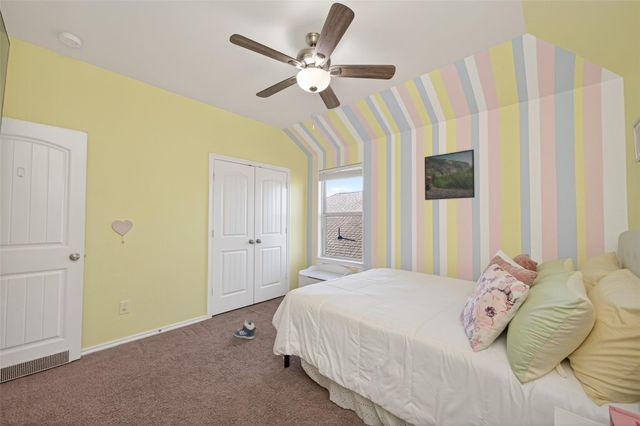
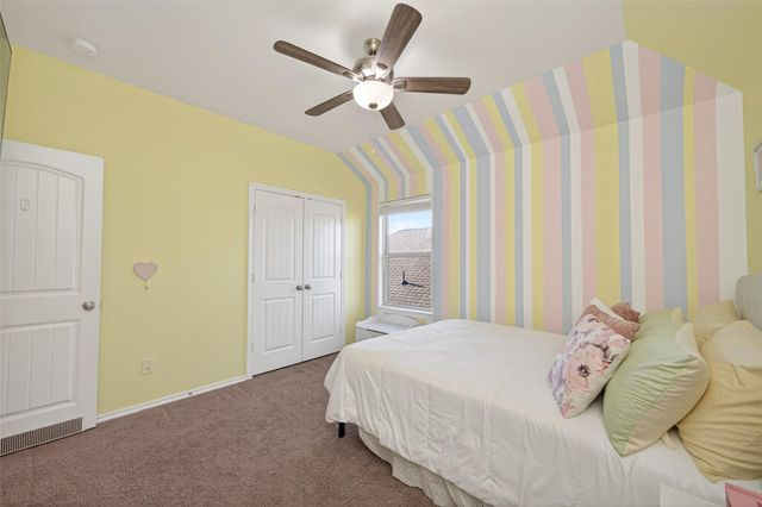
- sneaker [233,319,257,340]
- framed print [424,148,476,201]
